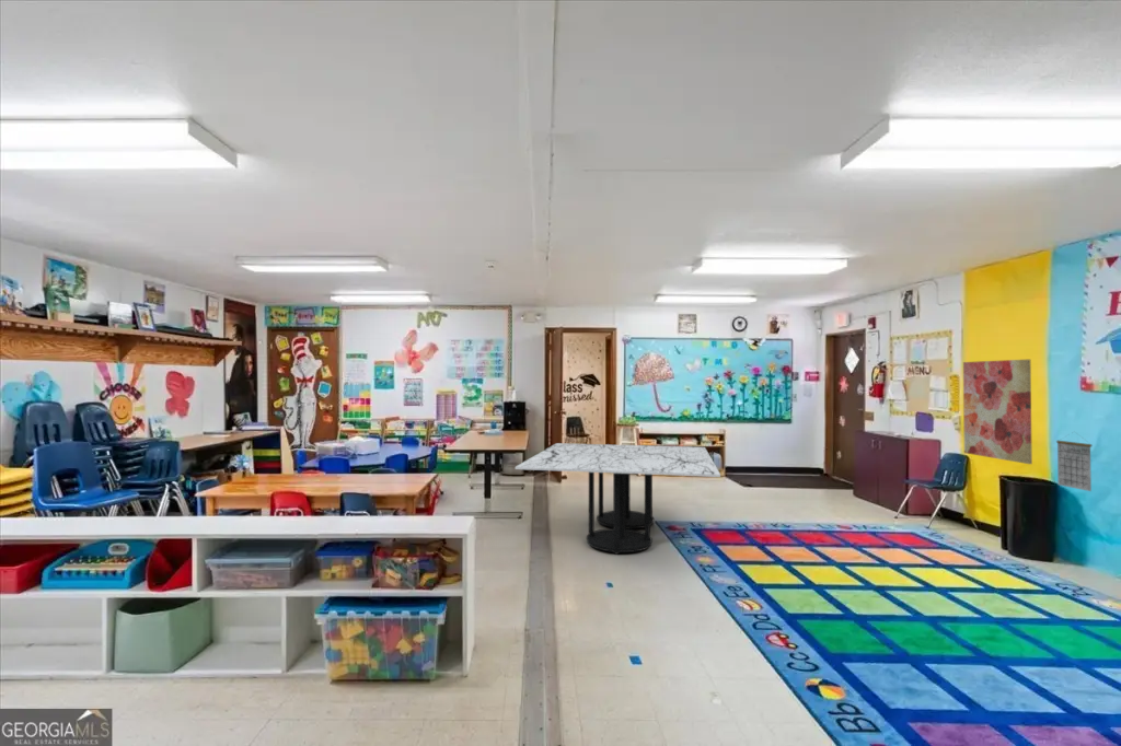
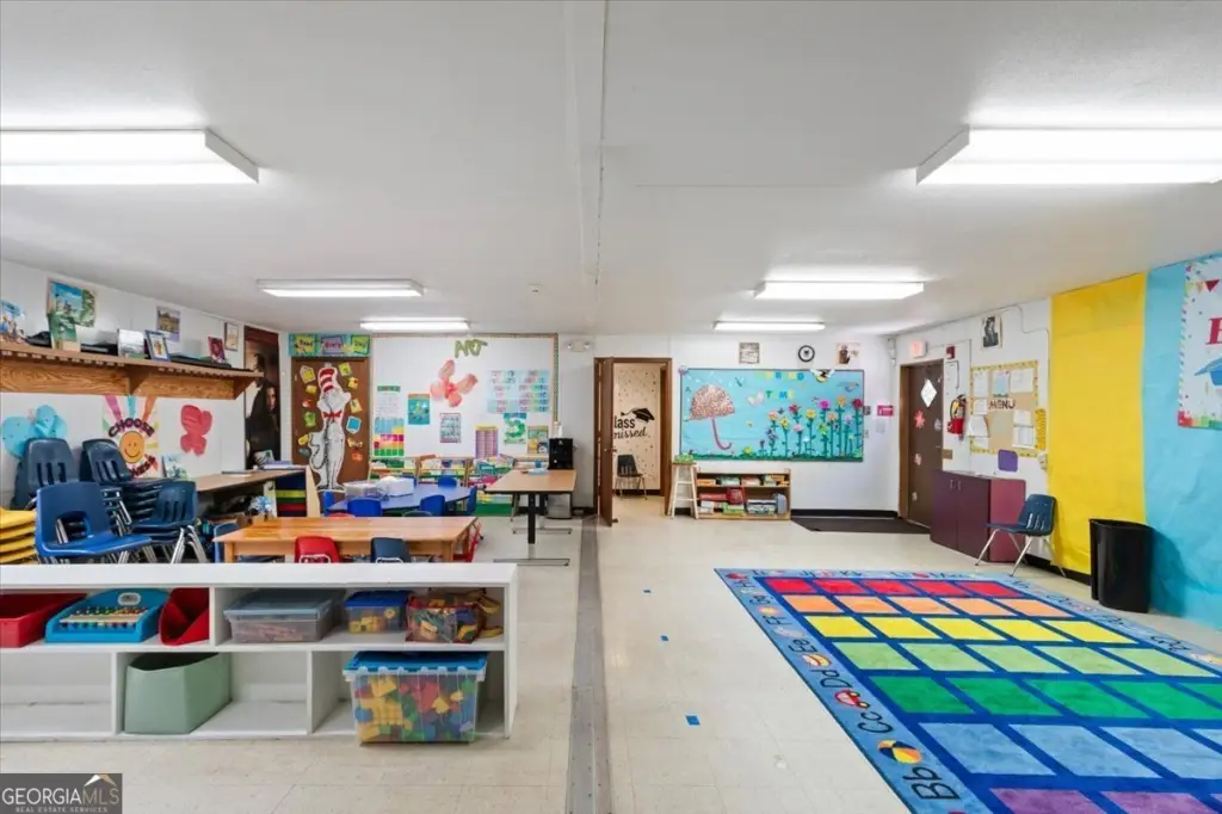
- wall art [962,359,1033,465]
- calendar [1055,430,1093,492]
- dining table [515,442,721,556]
